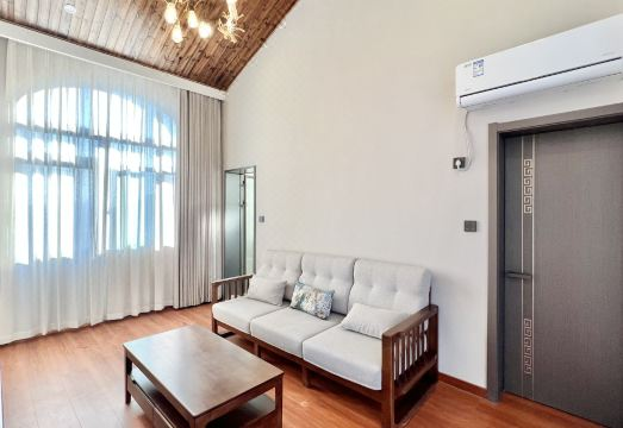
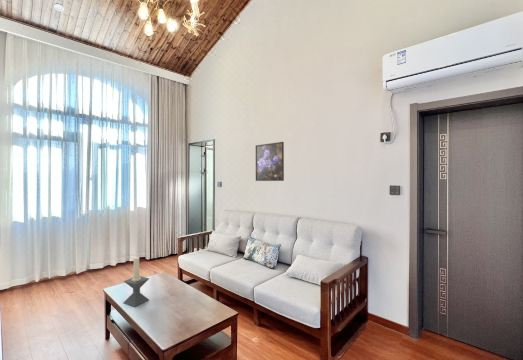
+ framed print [255,141,285,182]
+ candle holder [122,256,150,308]
